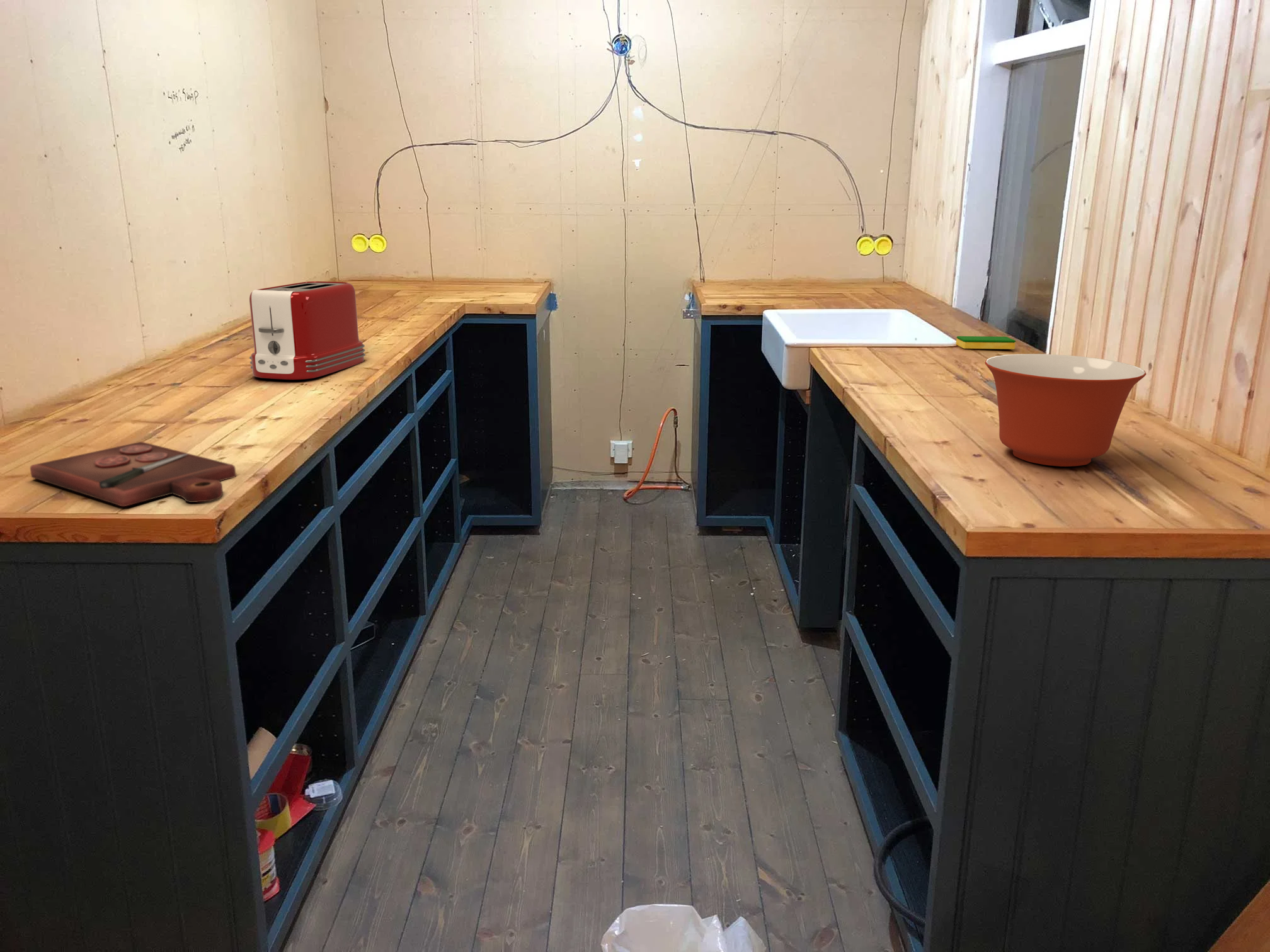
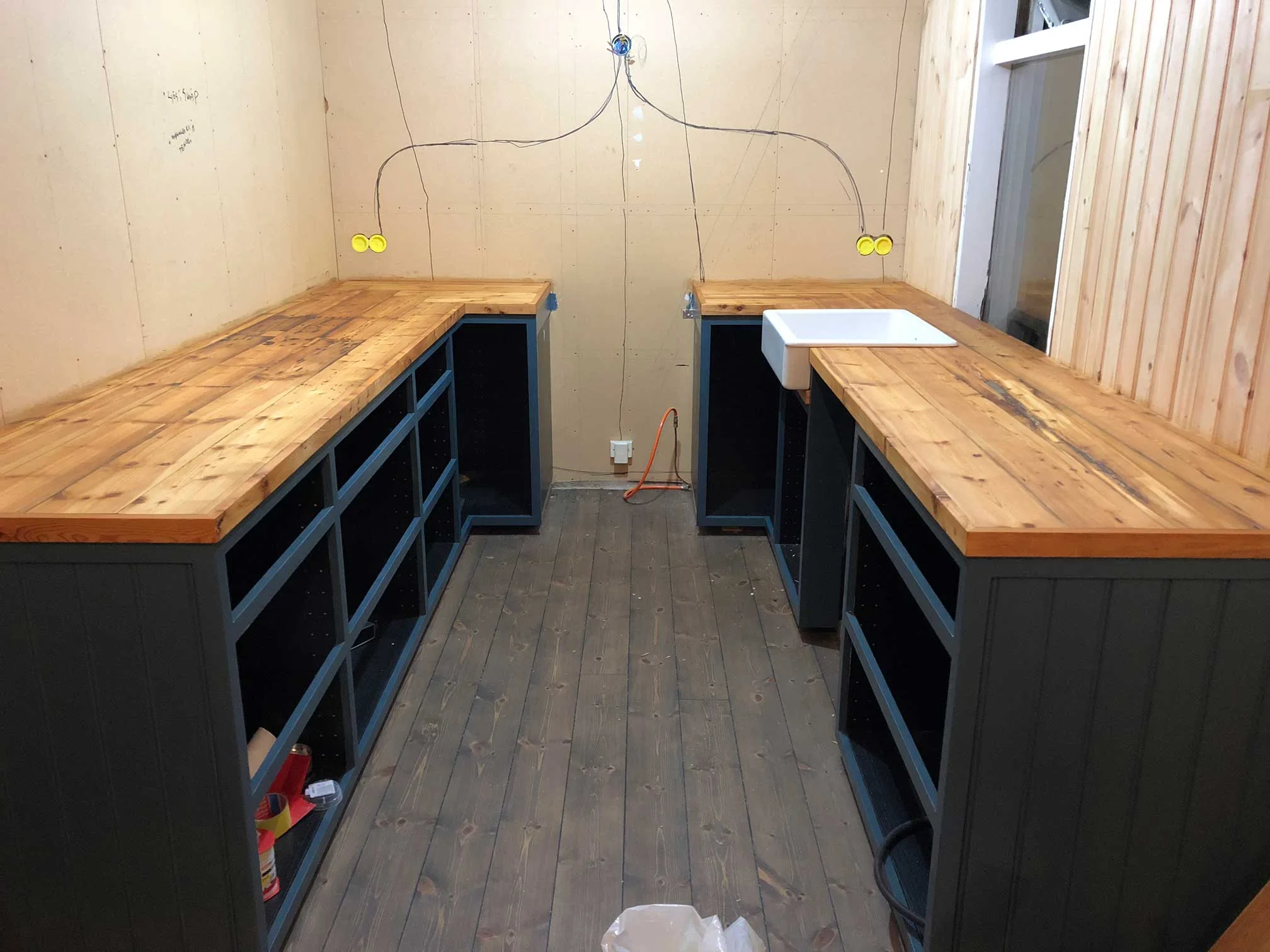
- cutting board [30,441,237,507]
- mixing bowl [985,353,1147,467]
- dish sponge [956,336,1016,350]
- toaster [249,281,366,380]
